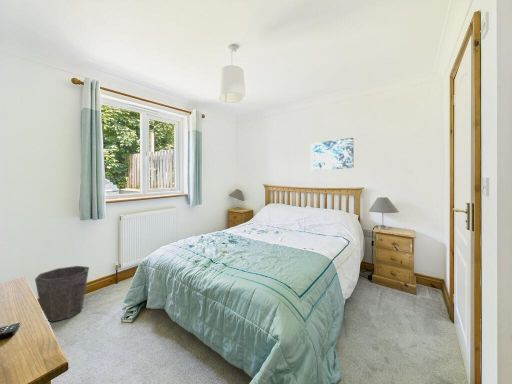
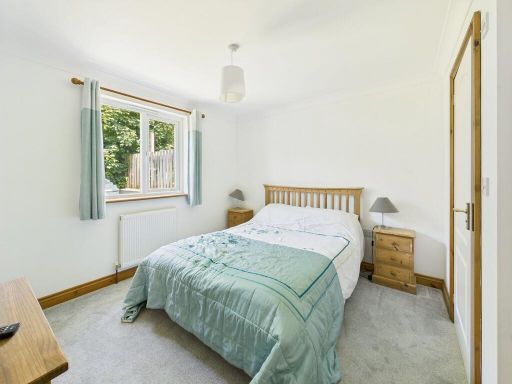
- wall art [309,137,354,171]
- waste bin [34,265,90,323]
